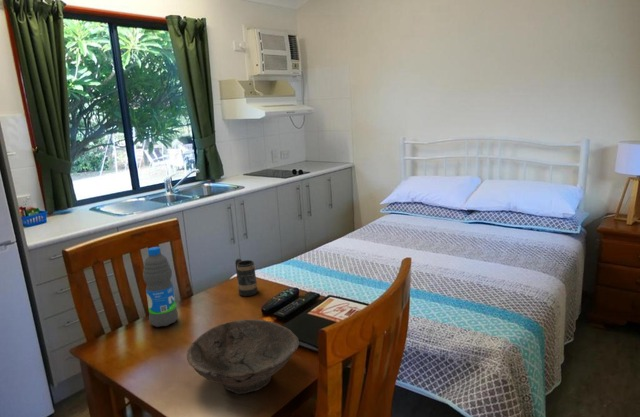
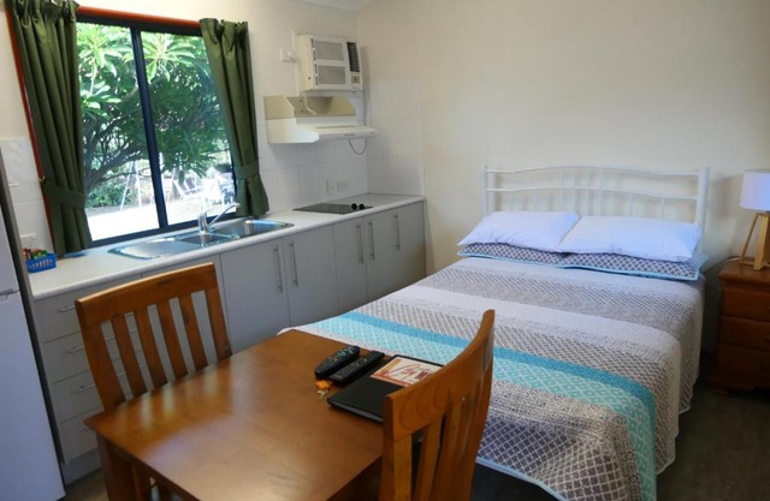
- water bottle [142,246,179,328]
- mug [234,258,259,297]
- bowl [186,318,300,395]
